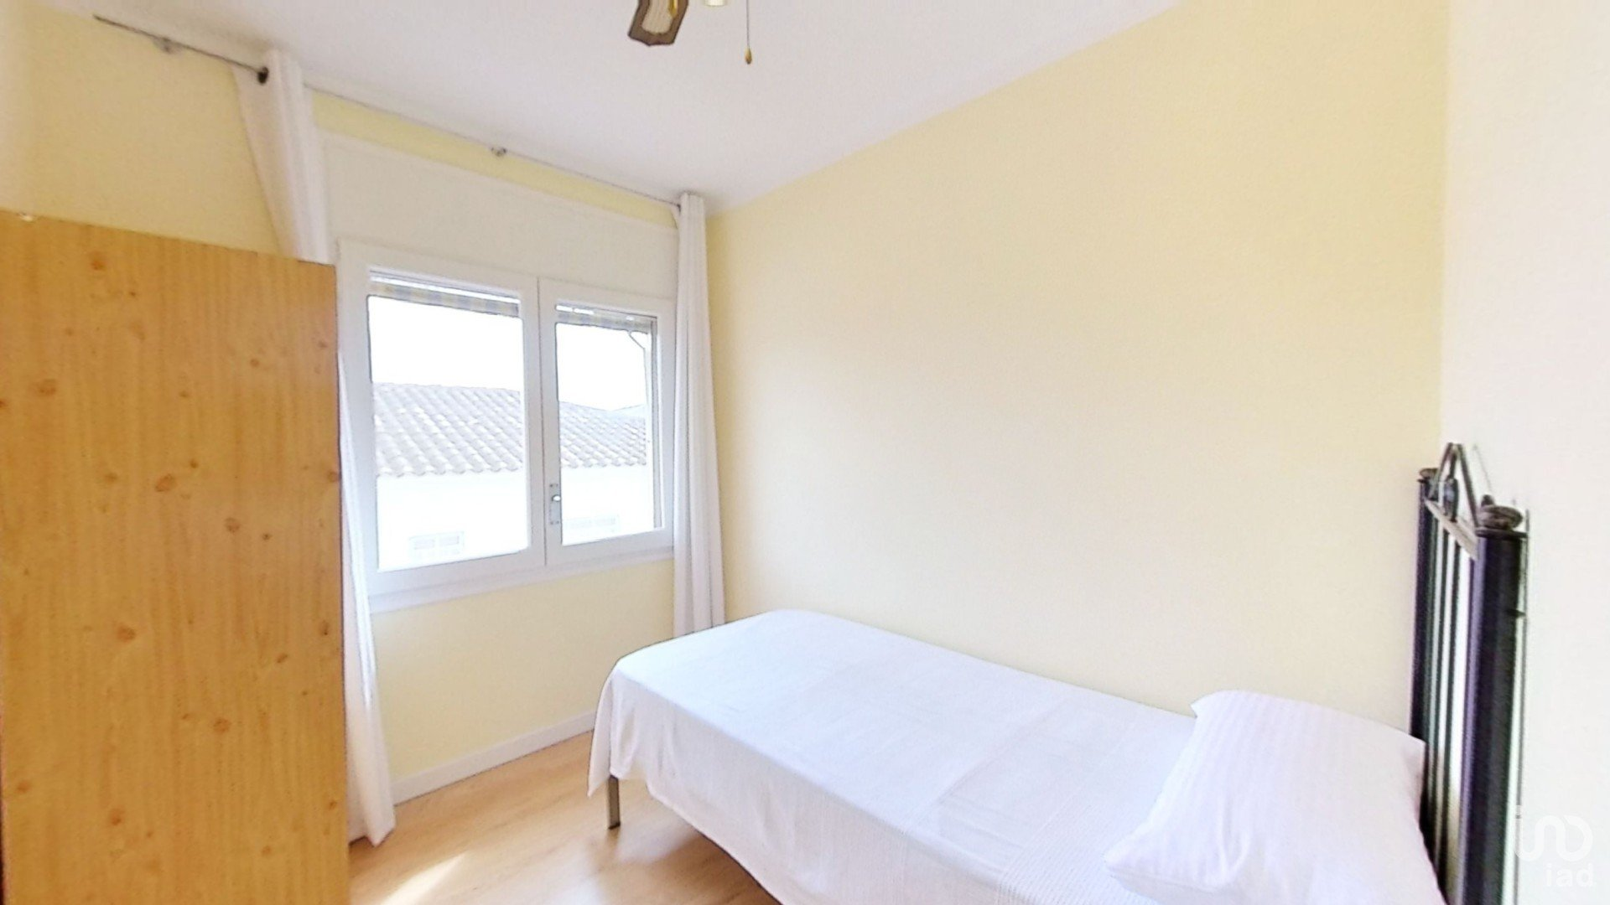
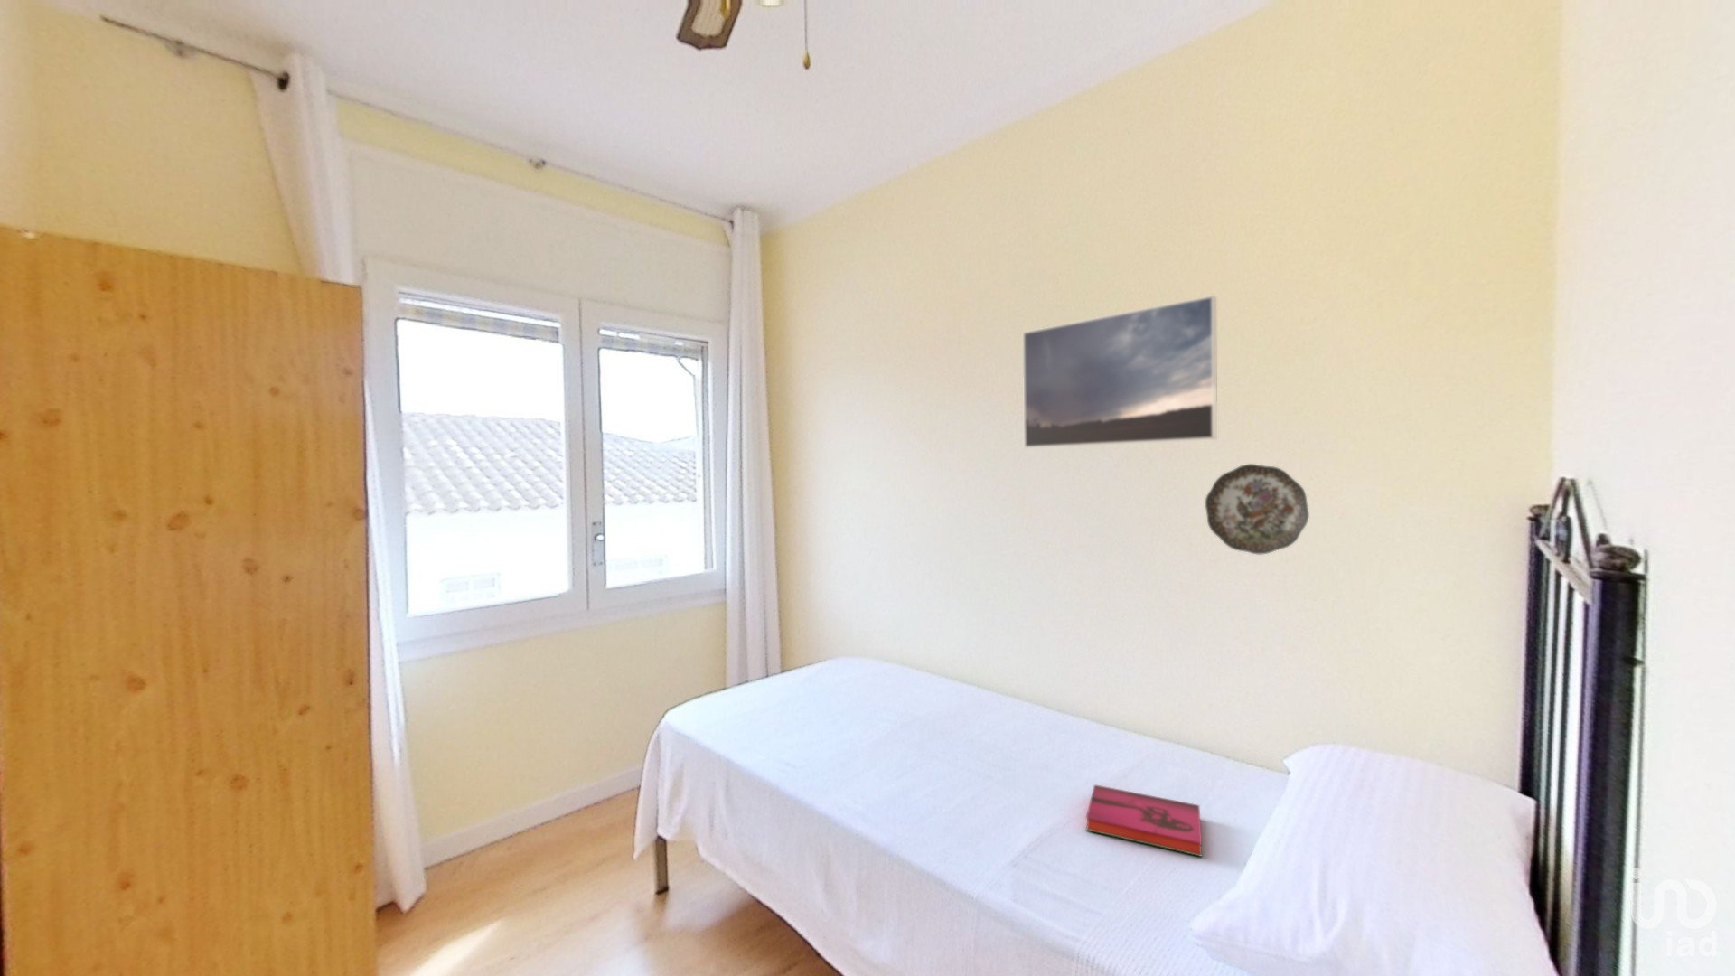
+ decorative plate [1205,462,1310,555]
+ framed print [1022,294,1218,449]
+ hardback book [1086,783,1202,858]
